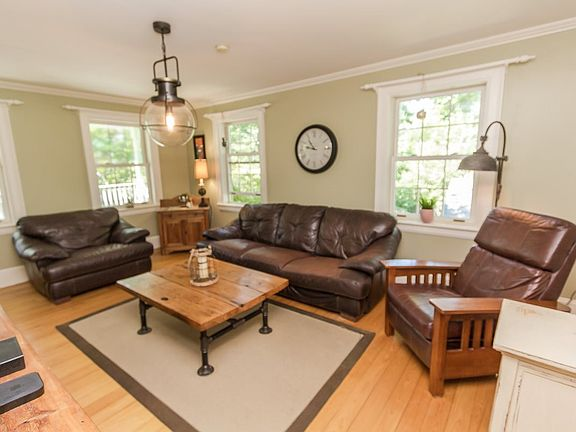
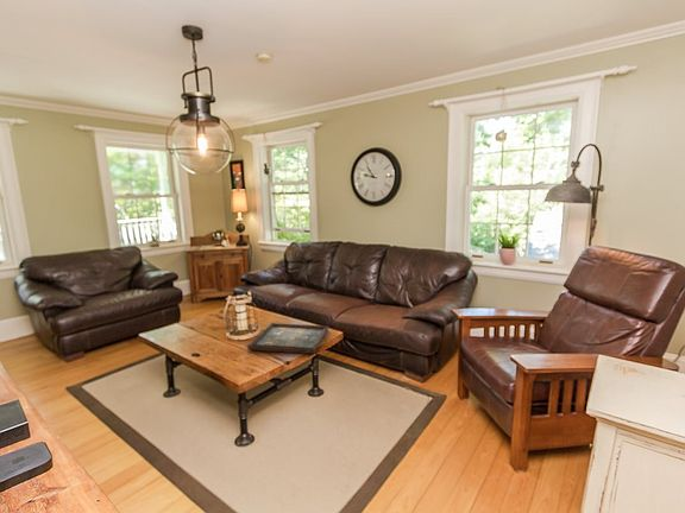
+ decorative tray [246,322,329,355]
